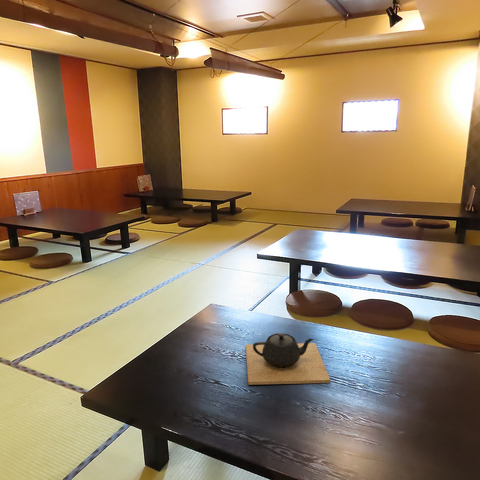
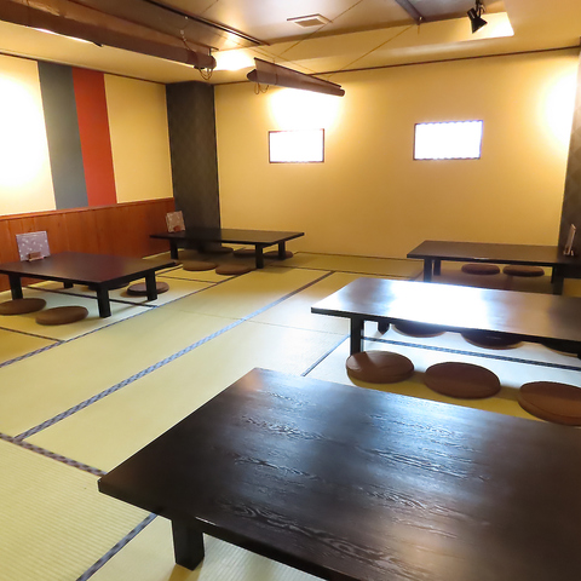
- teapot [245,332,331,386]
